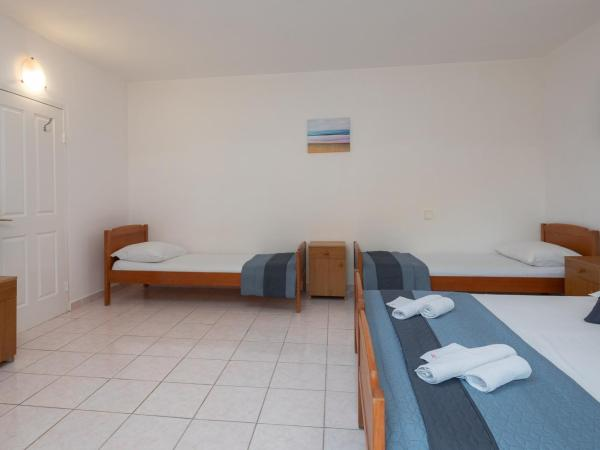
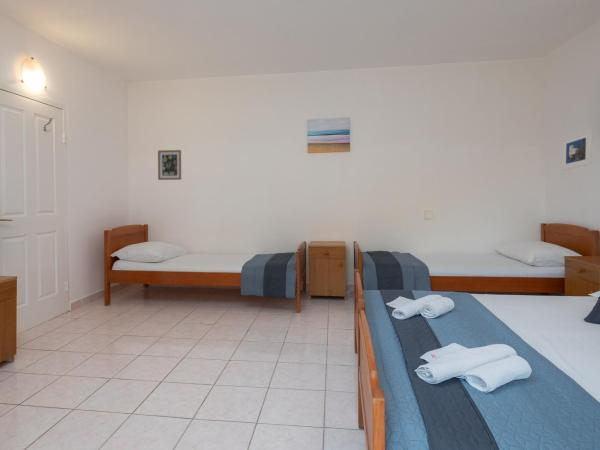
+ wall art [157,149,182,181]
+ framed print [561,129,594,171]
